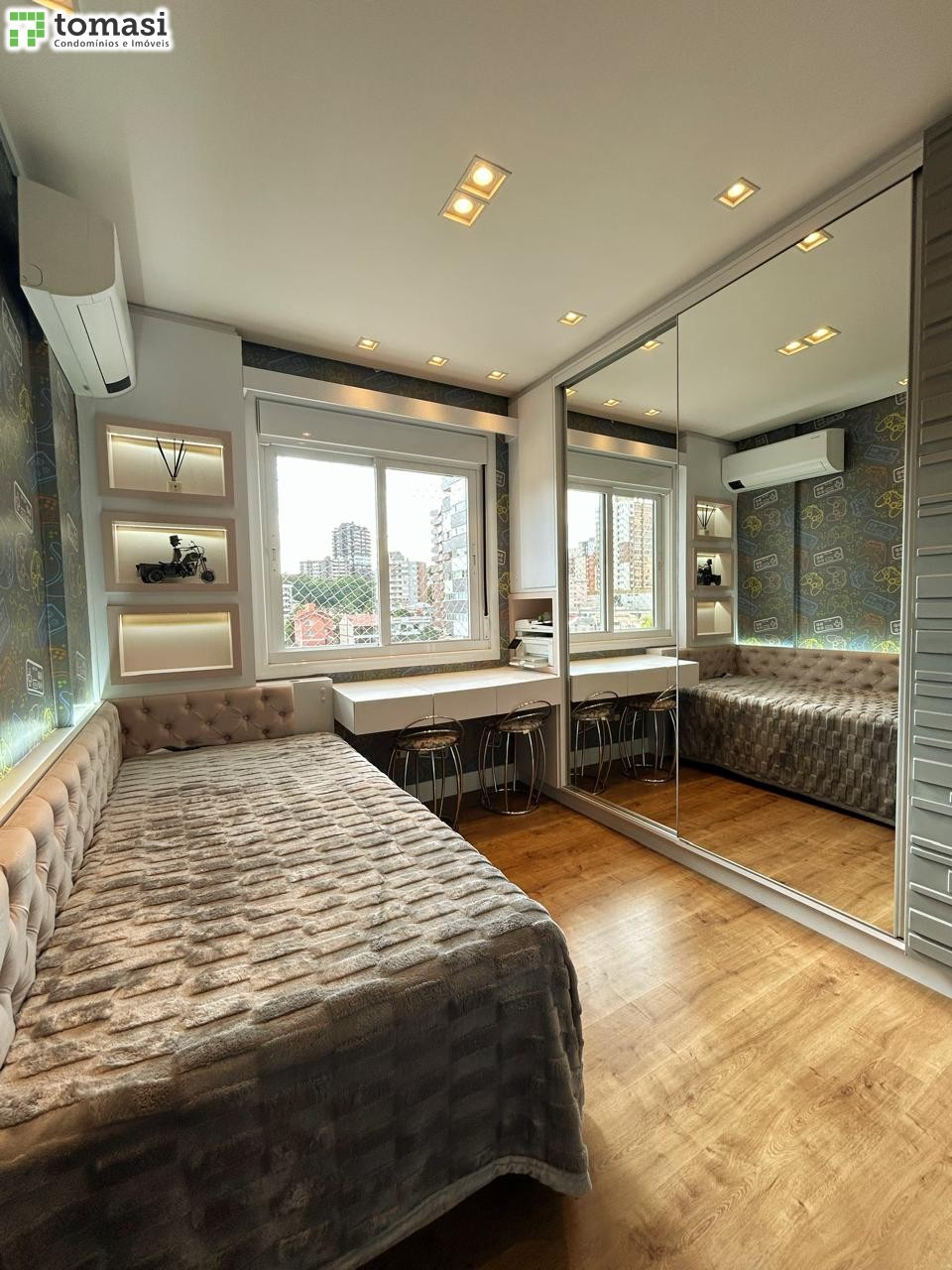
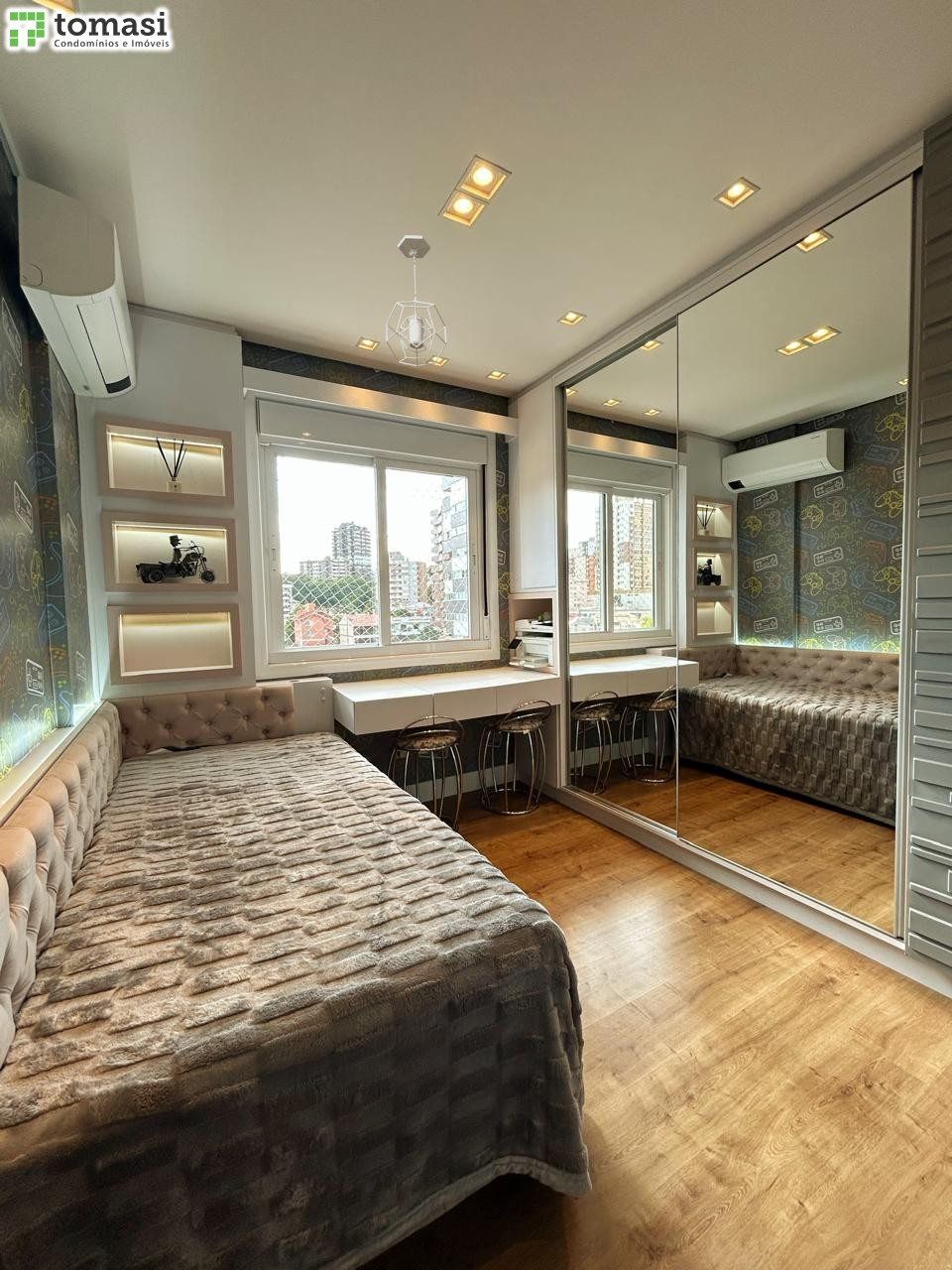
+ pendant light [385,234,447,368]
